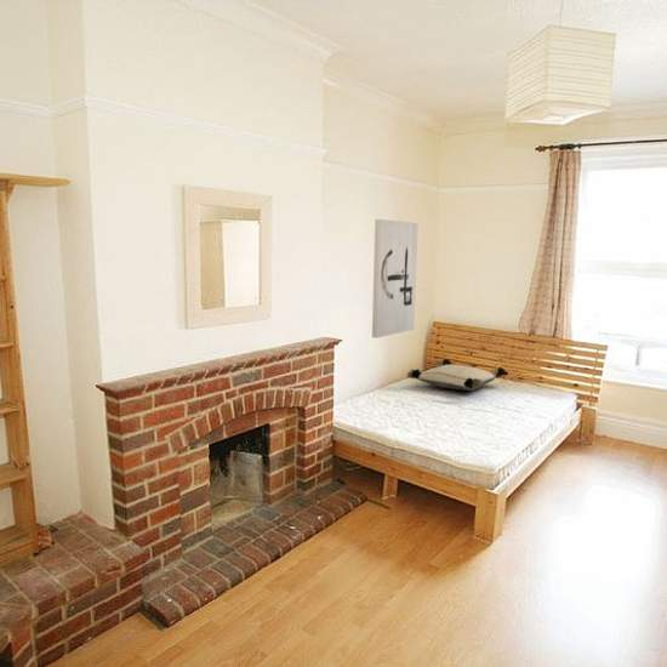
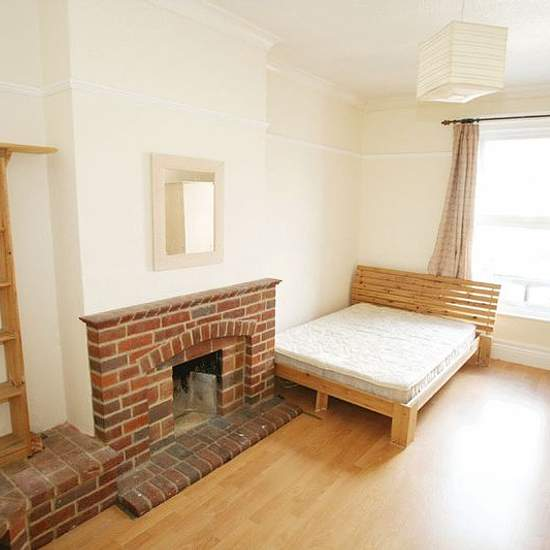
- wall art [371,218,420,340]
- pillow [405,358,509,392]
